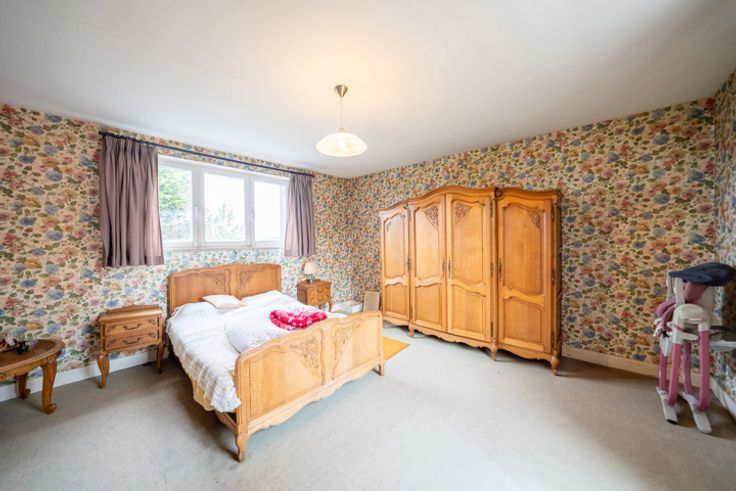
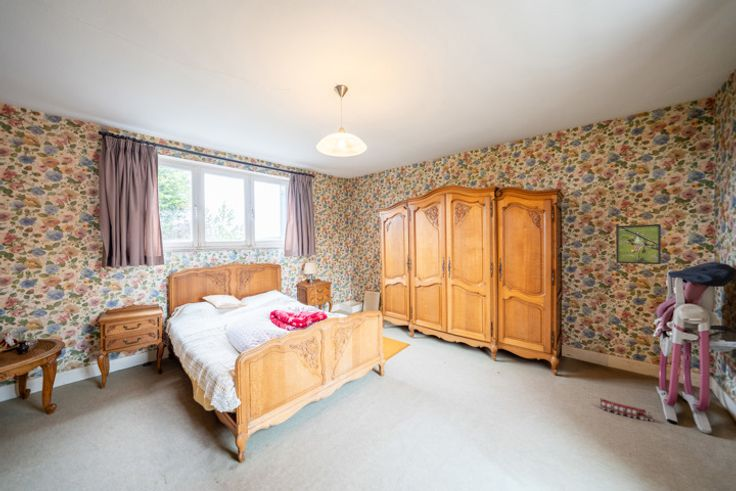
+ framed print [615,223,662,265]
+ train [599,398,656,423]
